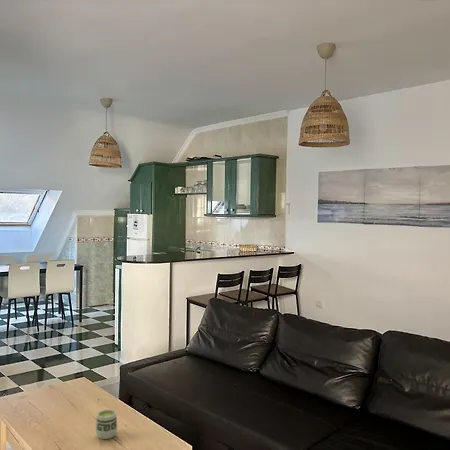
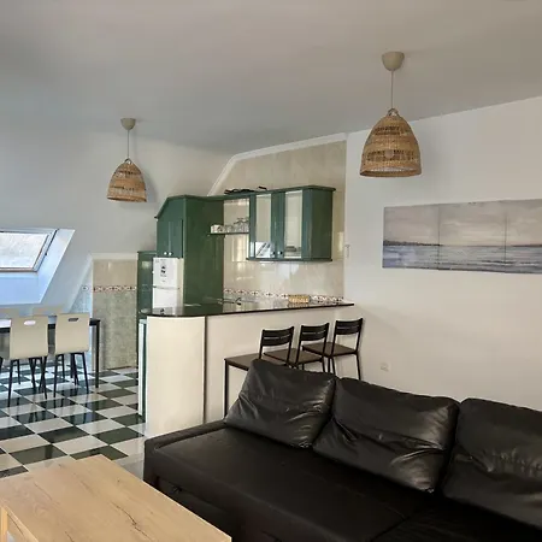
- cup [95,409,118,440]
